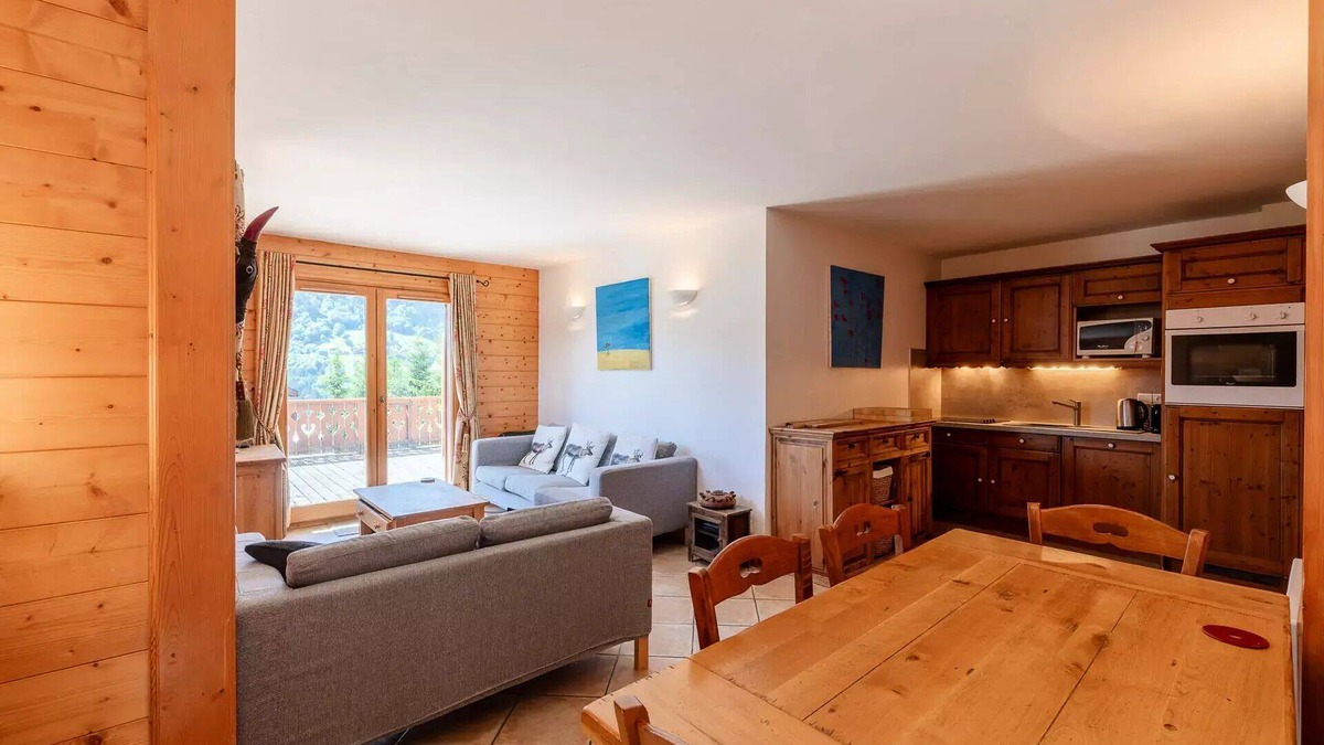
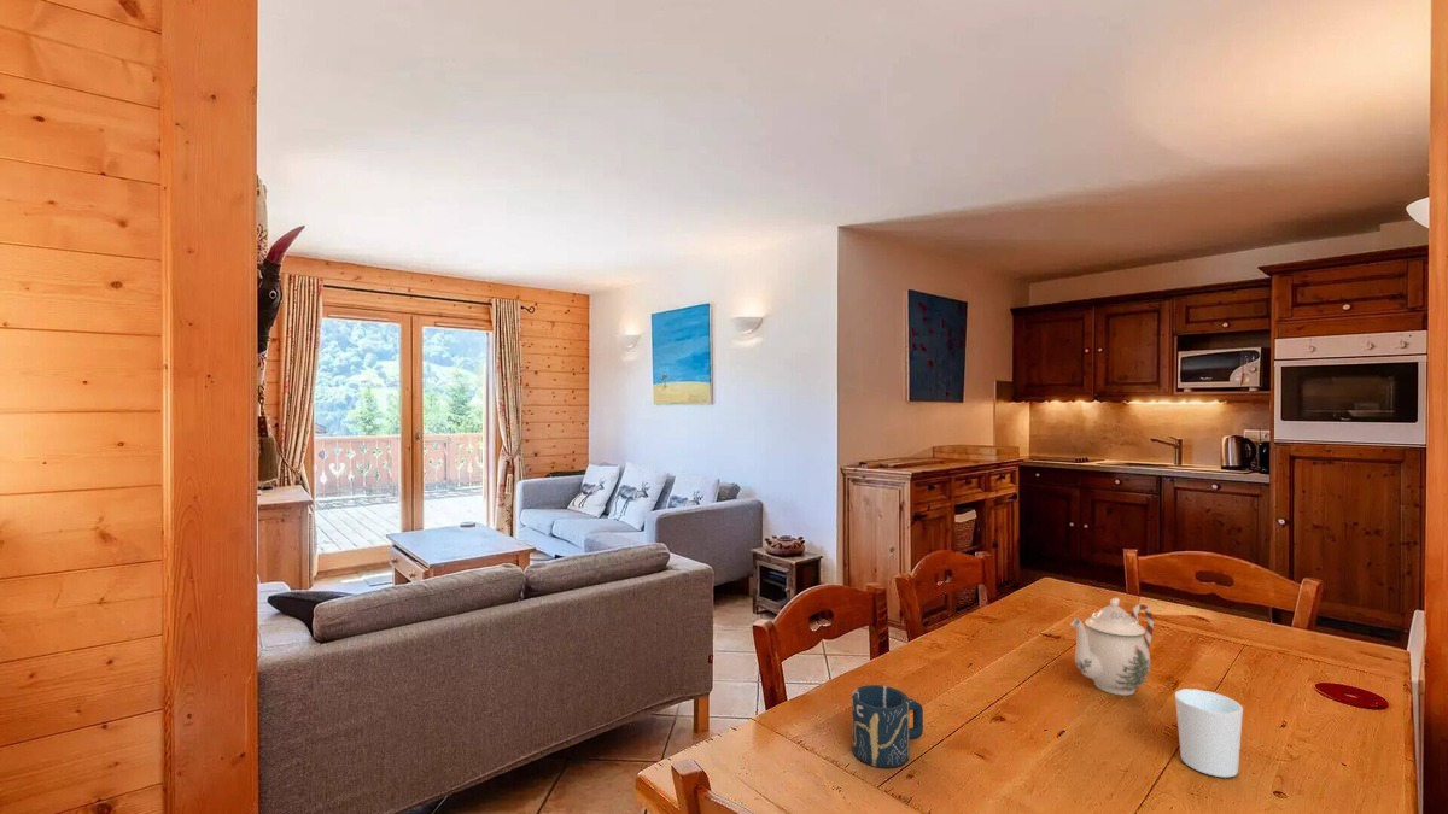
+ cup [851,684,924,769]
+ teapot [1069,597,1155,697]
+ cup [1174,687,1244,779]
